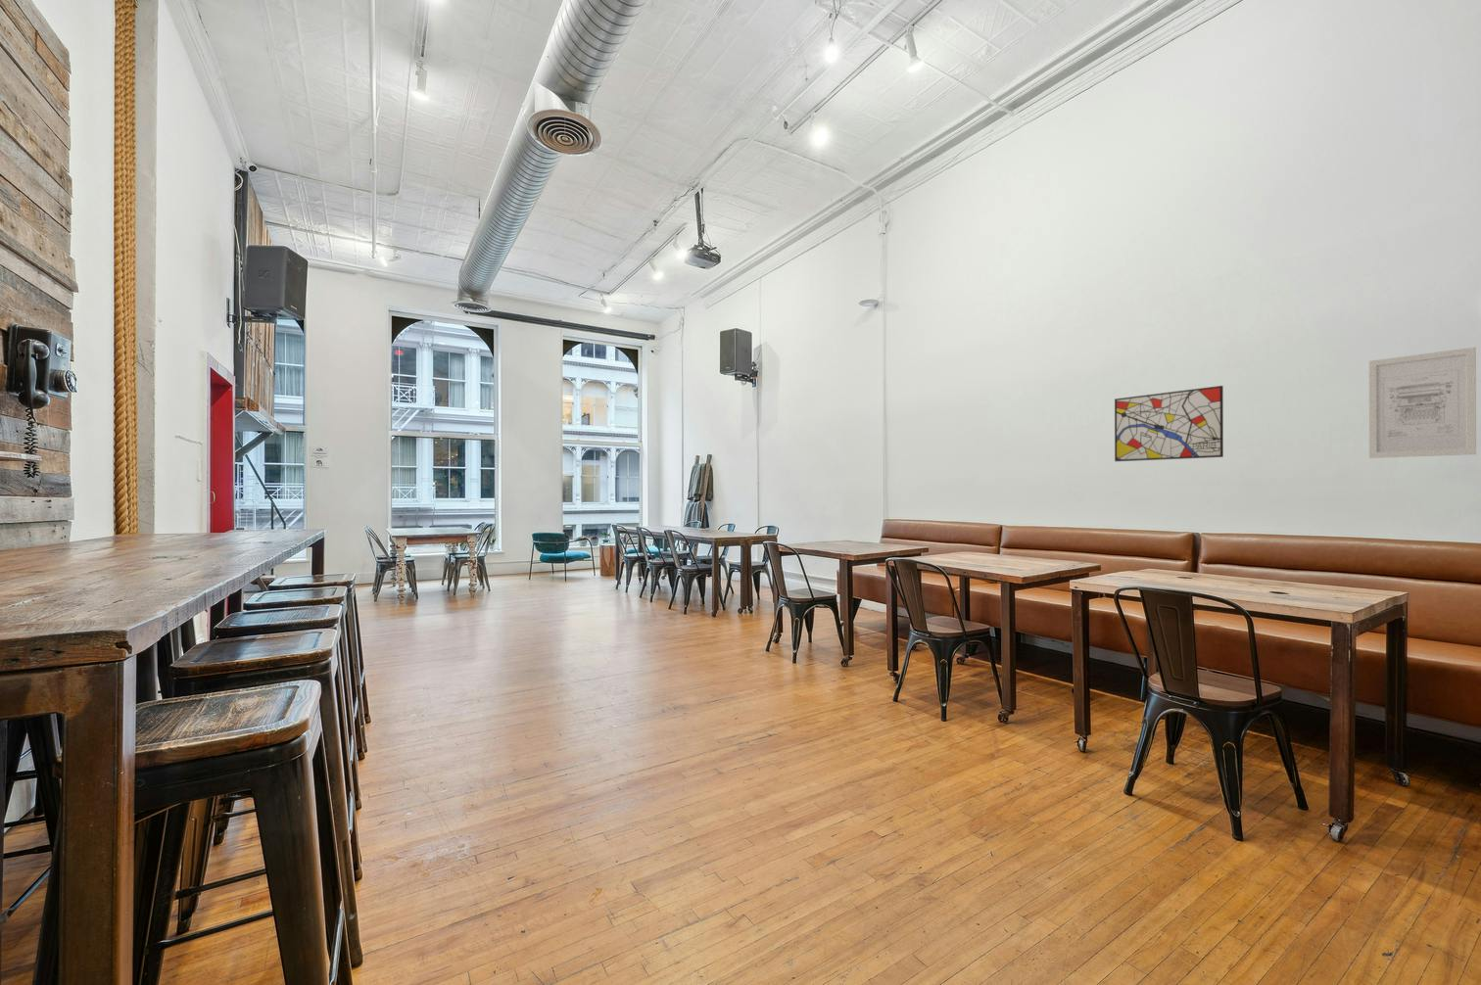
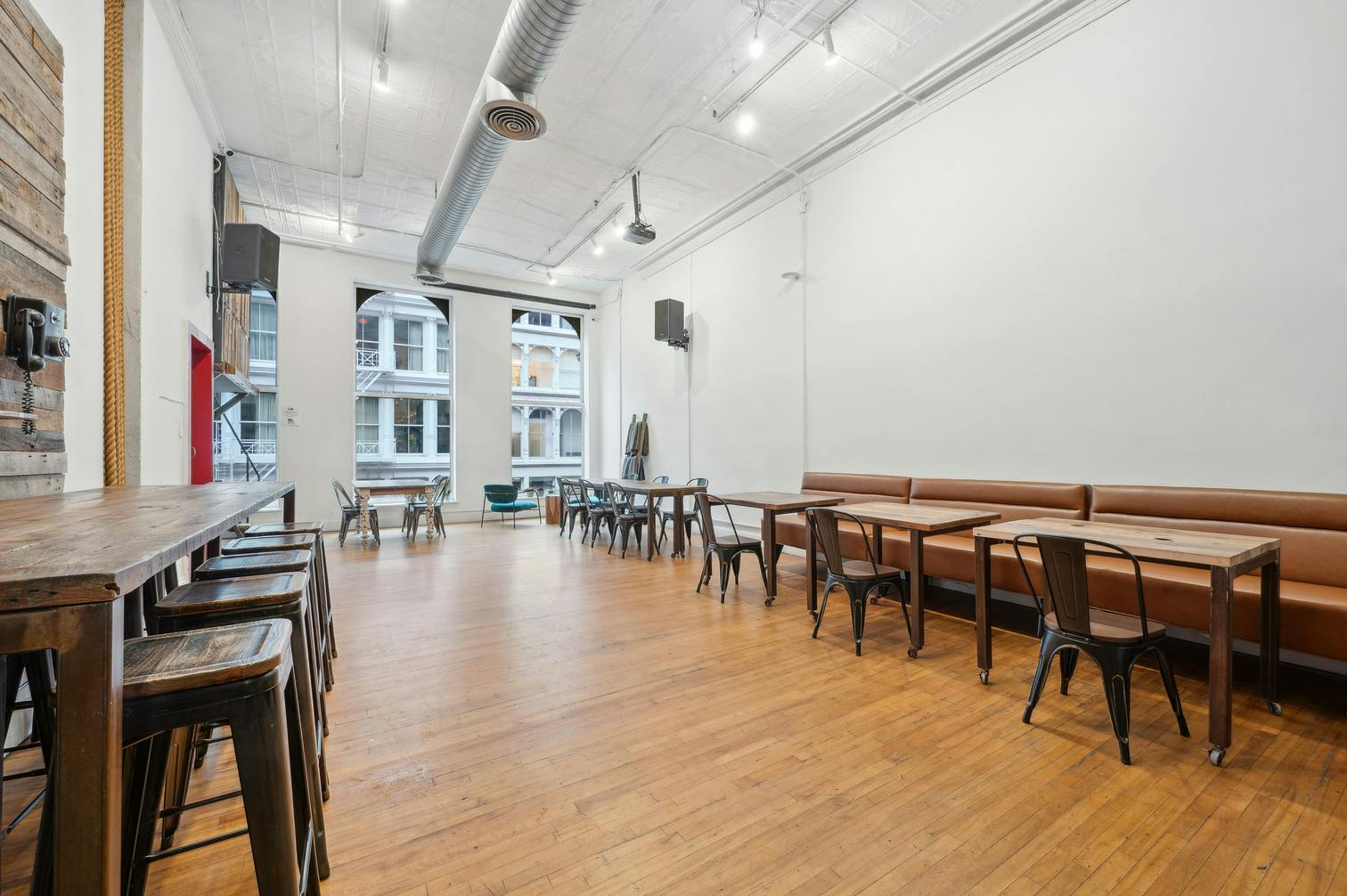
- wall art [1369,346,1477,460]
- wall art [1114,385,1225,462]
